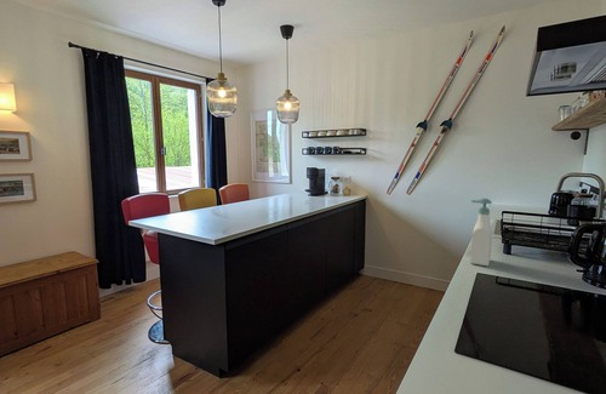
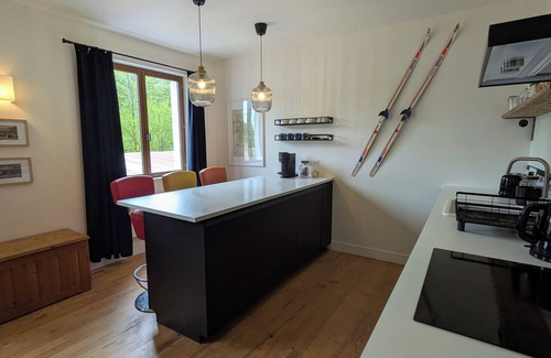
- soap bottle [469,198,493,268]
